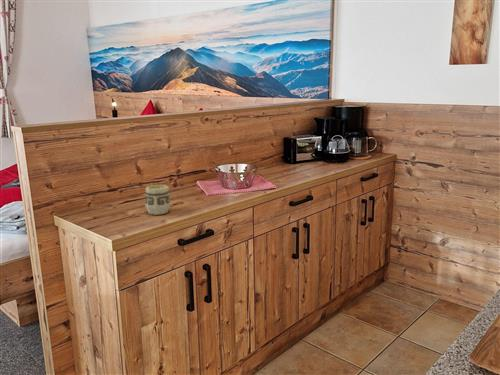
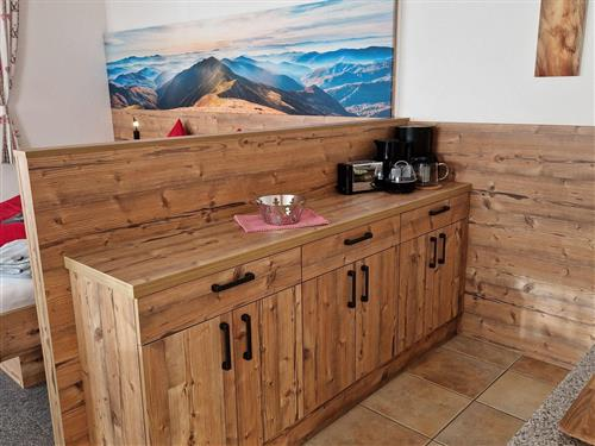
- cup [144,184,172,216]
